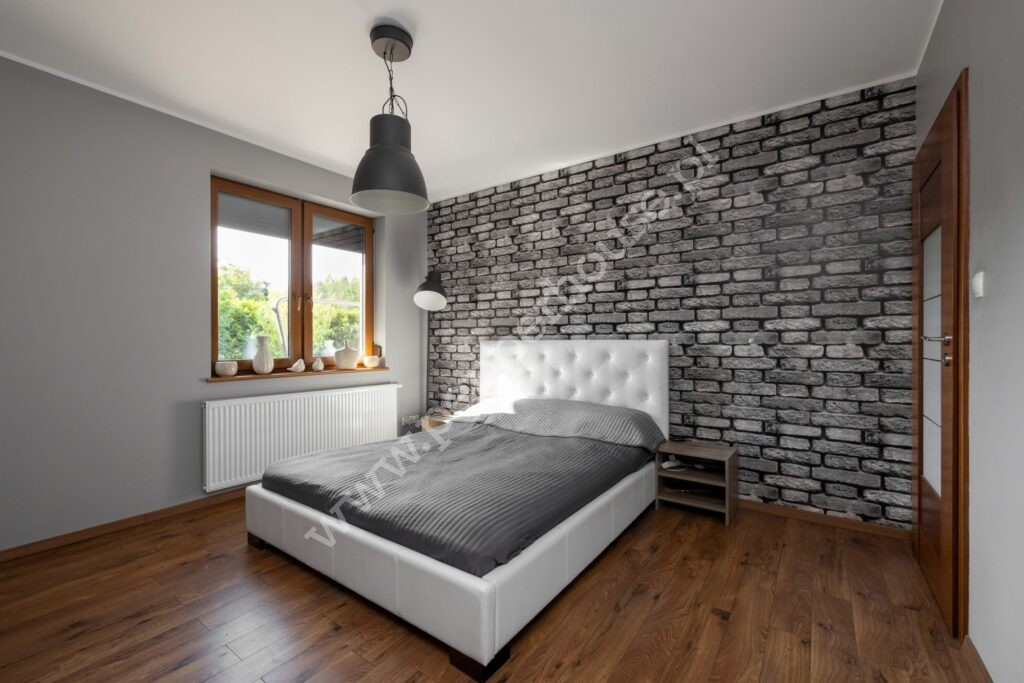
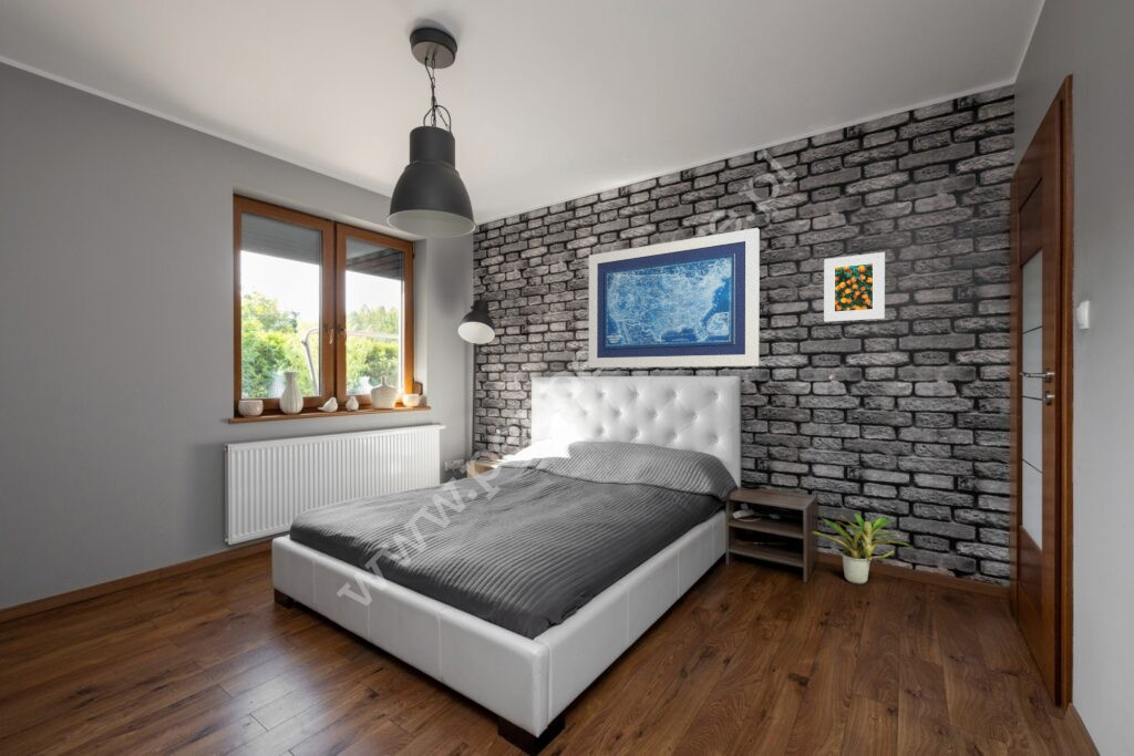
+ potted plant [811,512,914,586]
+ wall art [588,227,761,369]
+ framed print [823,251,886,323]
